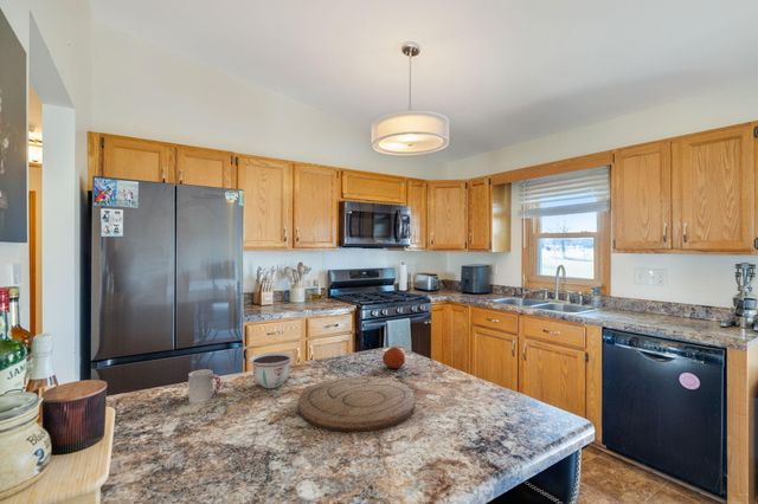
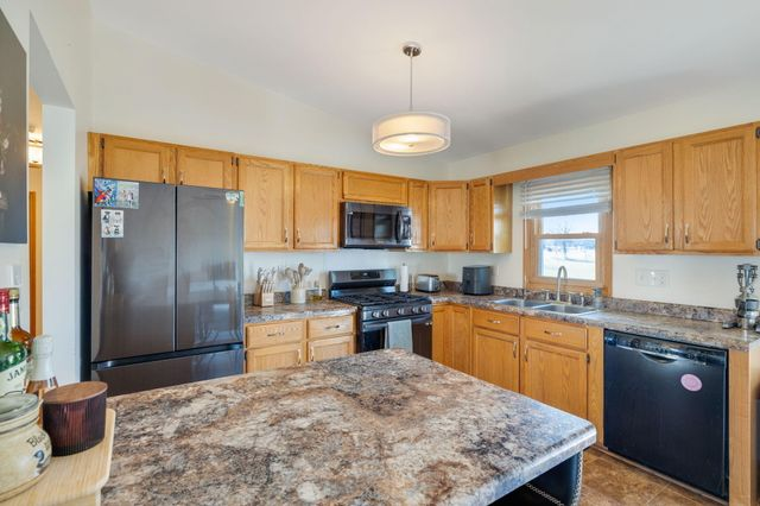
- bowl [249,350,294,389]
- fruit [381,347,406,369]
- cutting board [297,375,416,433]
- cup [187,368,221,405]
